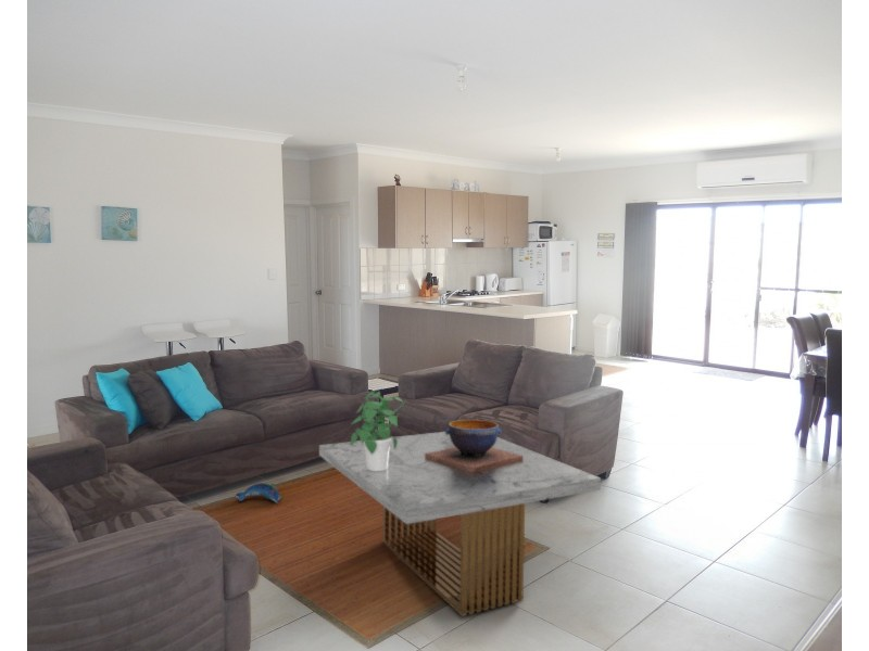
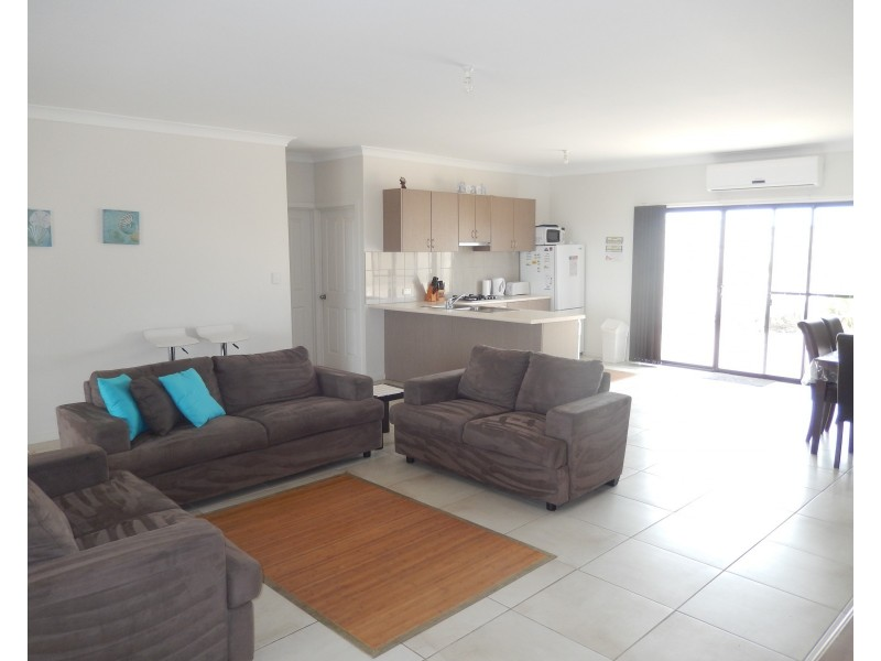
- potted plant [350,390,408,471]
- coffee table [318,431,602,617]
- decorative bowl [425,419,524,473]
- plush toy [235,482,281,505]
